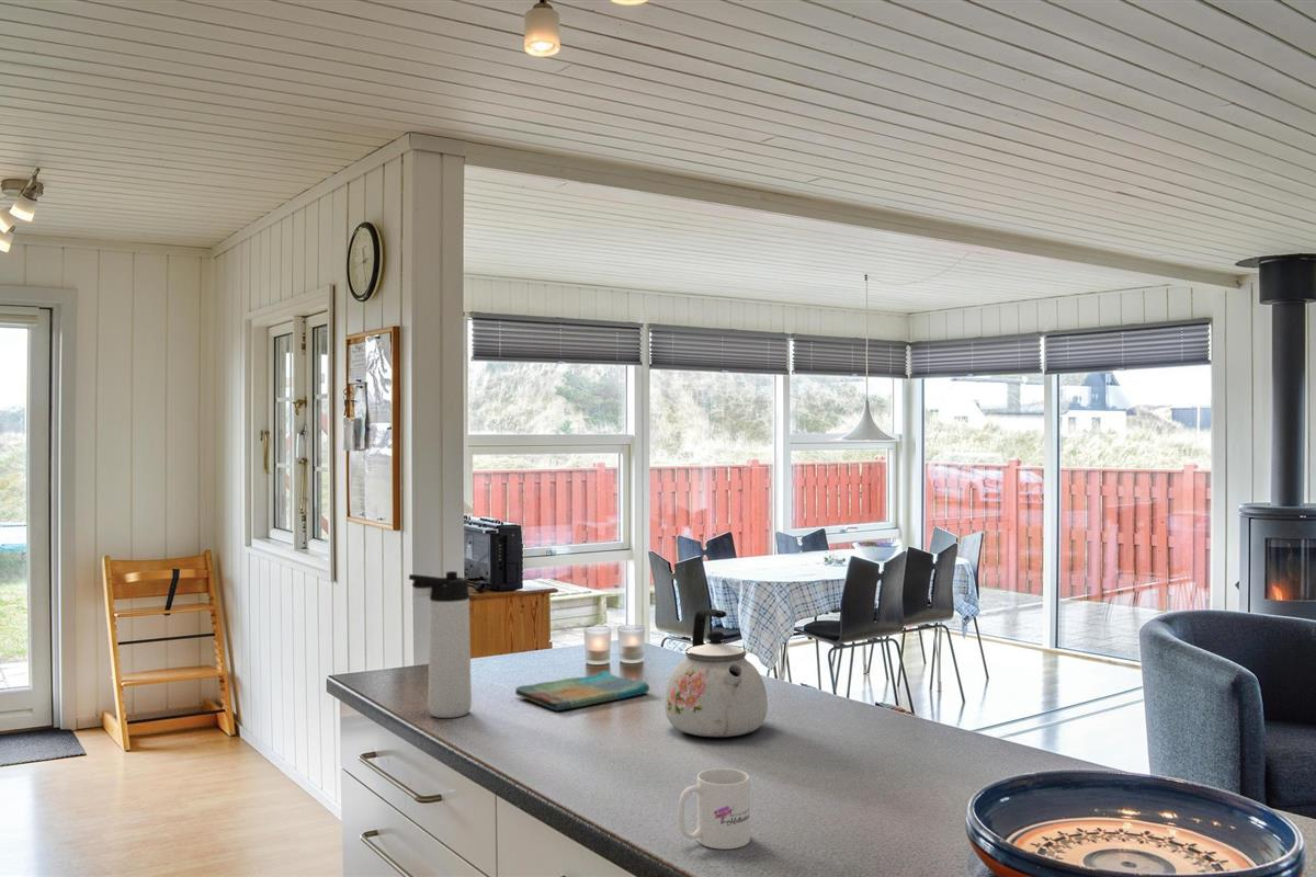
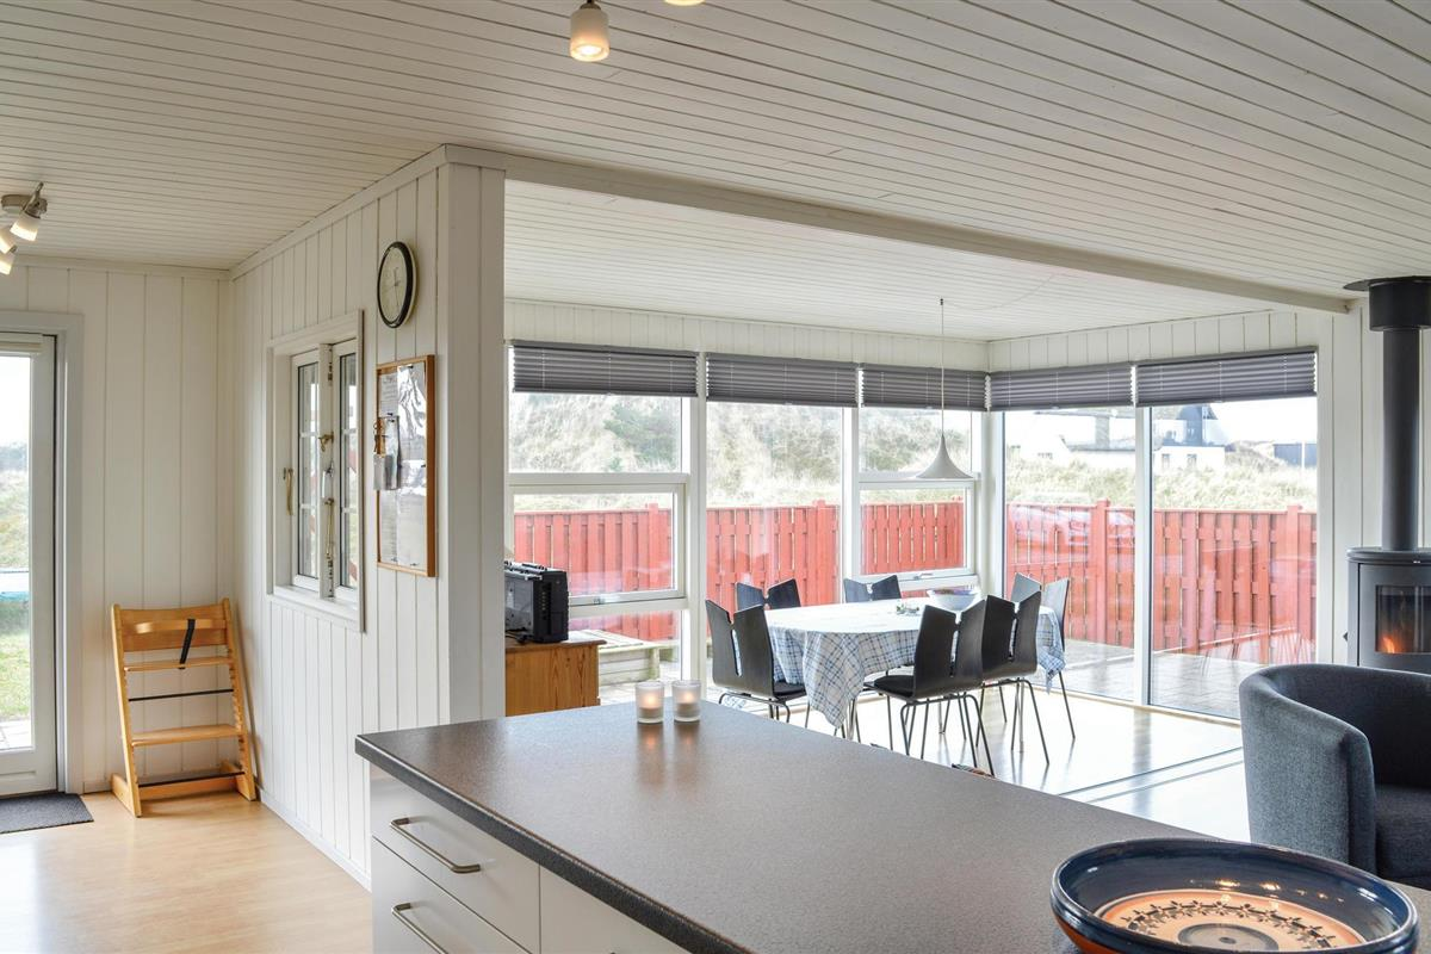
- thermos bottle [408,570,473,719]
- dish towel [514,670,650,711]
- kettle [663,607,769,738]
- mug [677,767,751,851]
